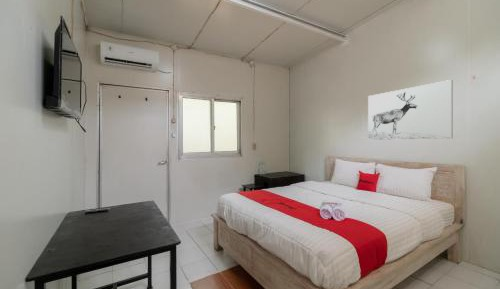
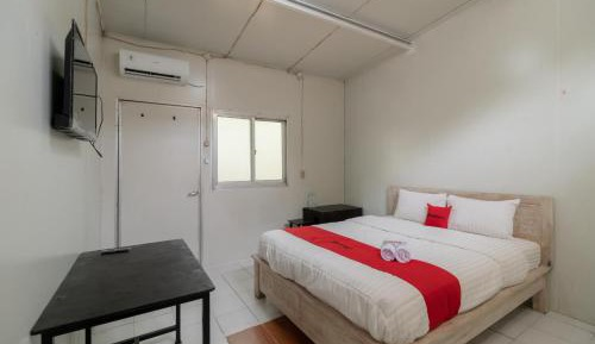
- wall art [367,79,454,141]
